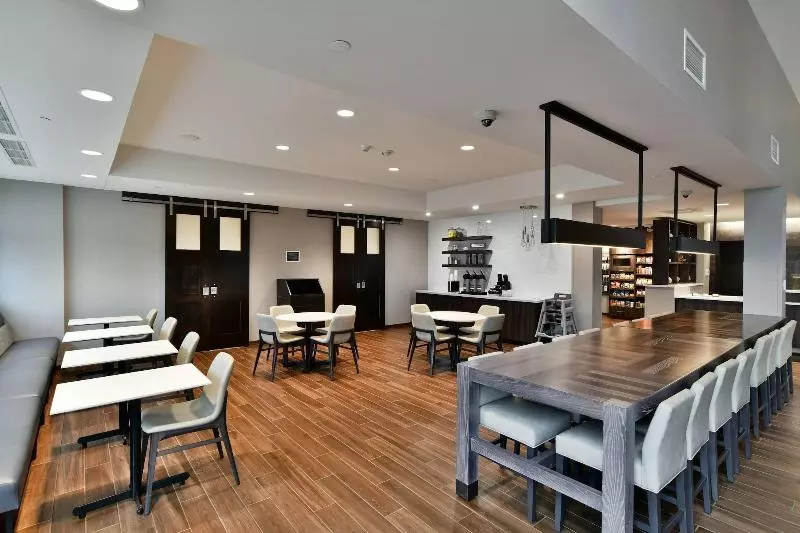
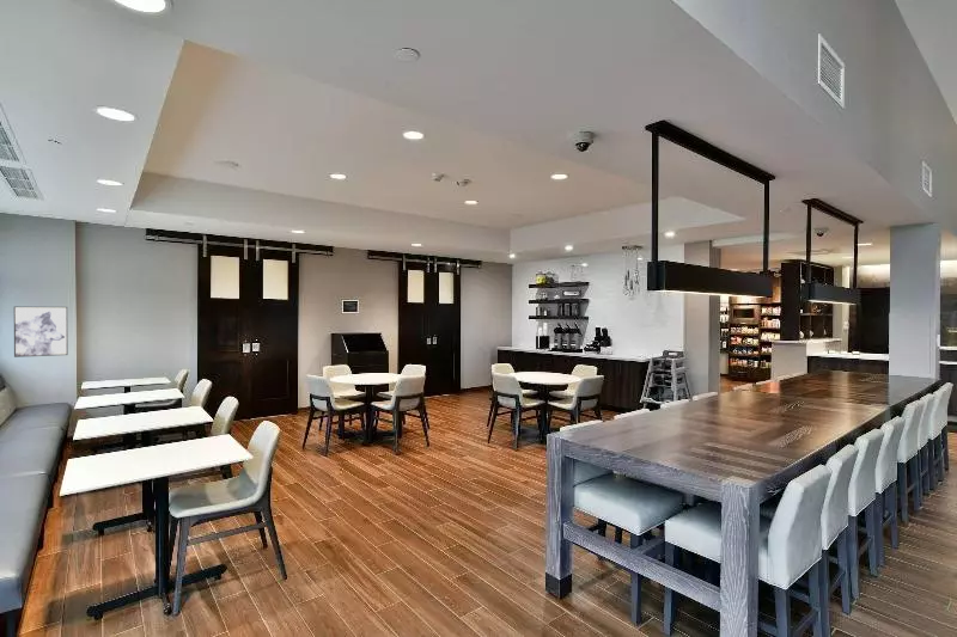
+ wall art [13,305,69,359]
